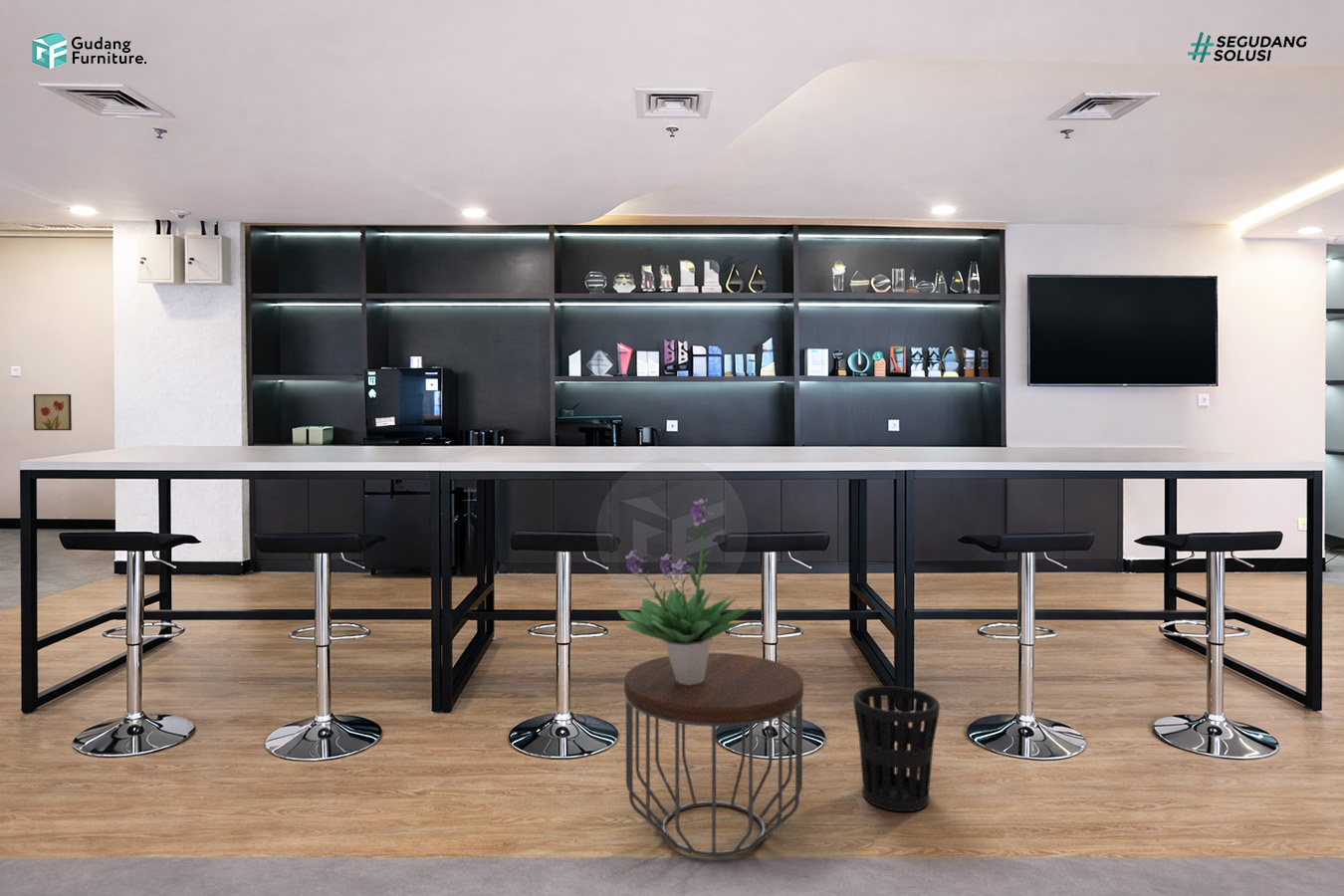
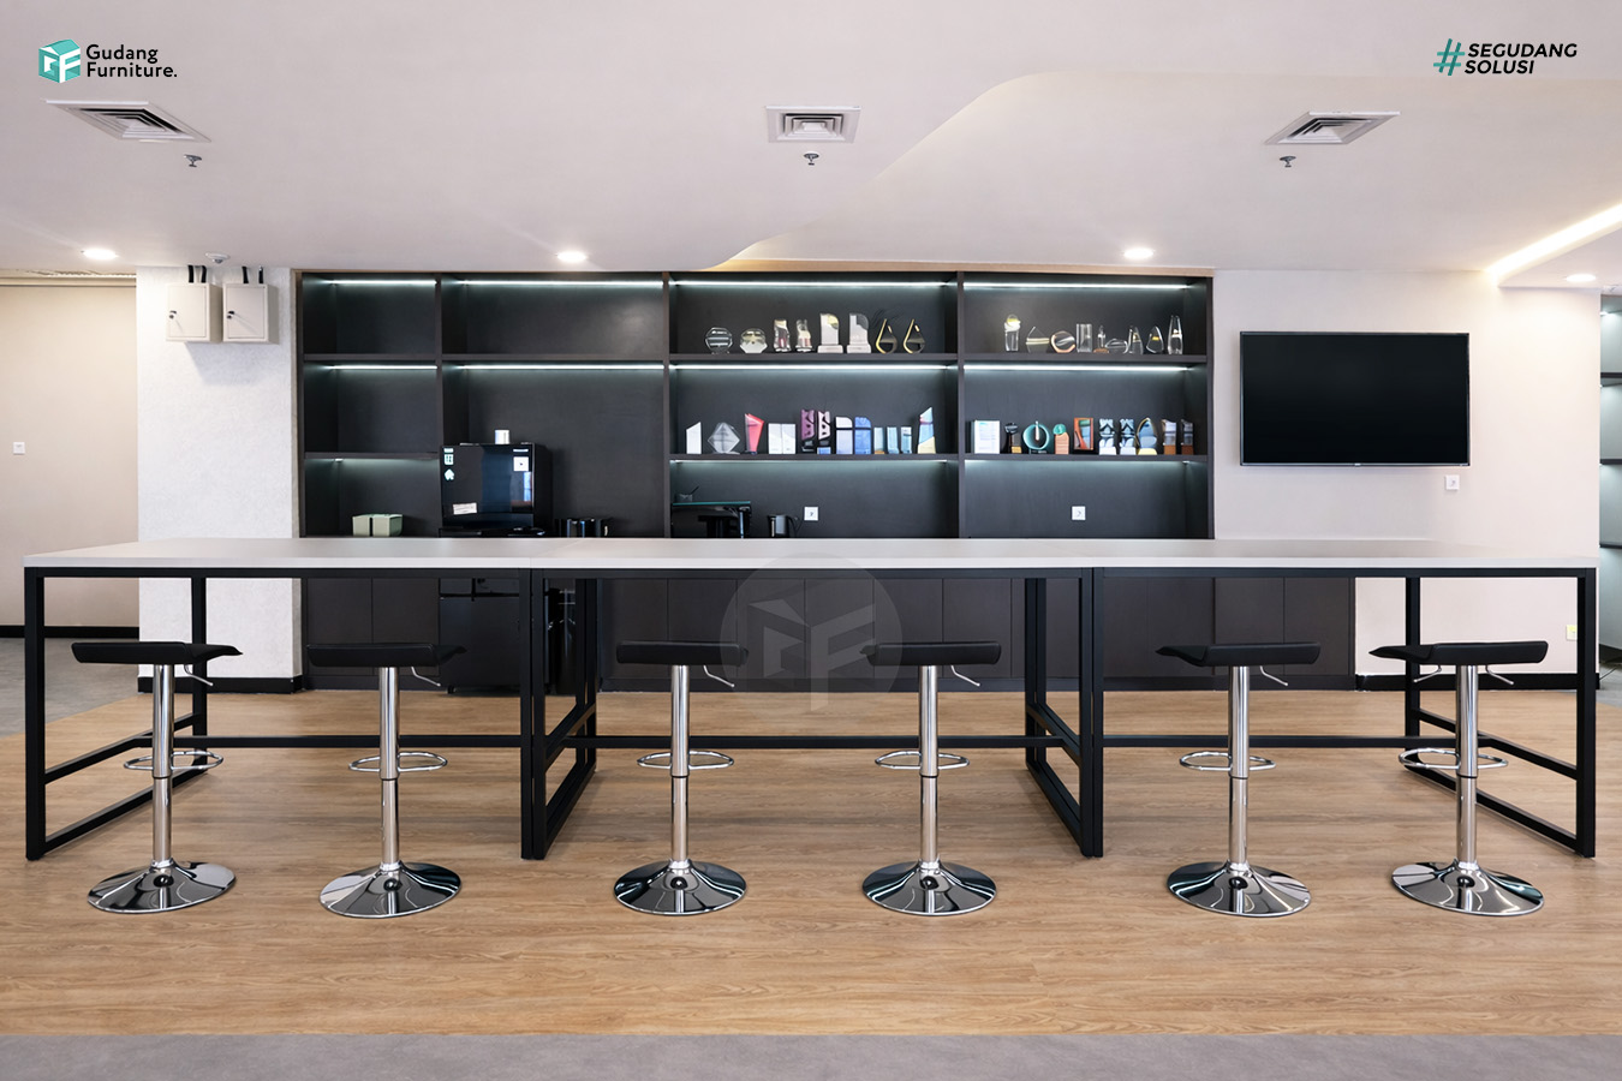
- wall art [32,393,73,431]
- side table [623,652,804,857]
- wastebasket [853,685,941,812]
- potted plant [617,498,755,685]
